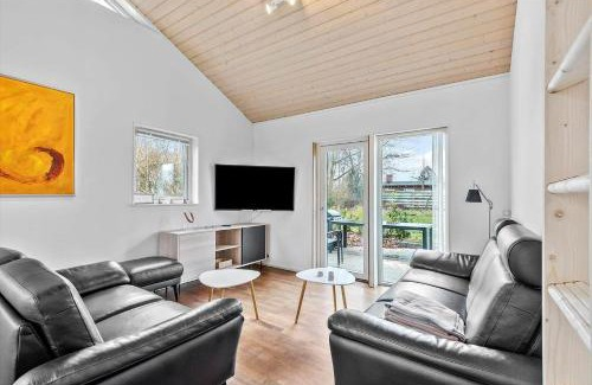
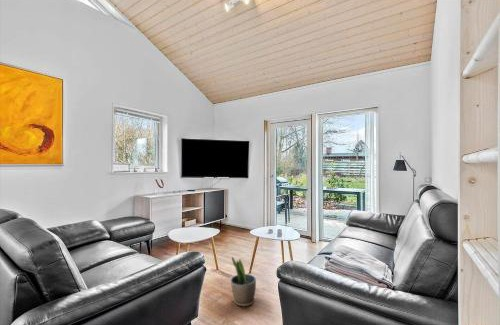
+ potted plant [230,256,257,307]
